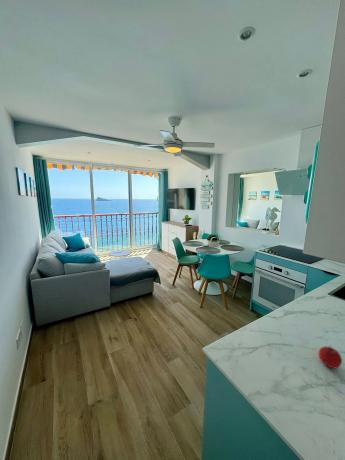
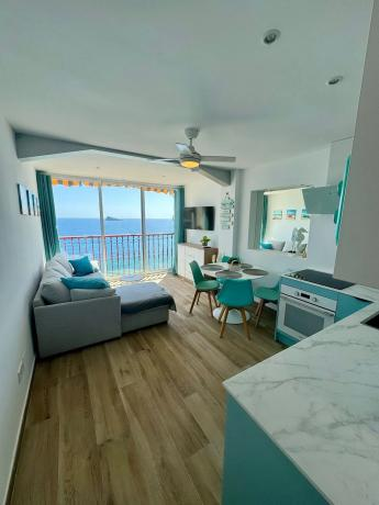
- apple [317,345,343,369]
